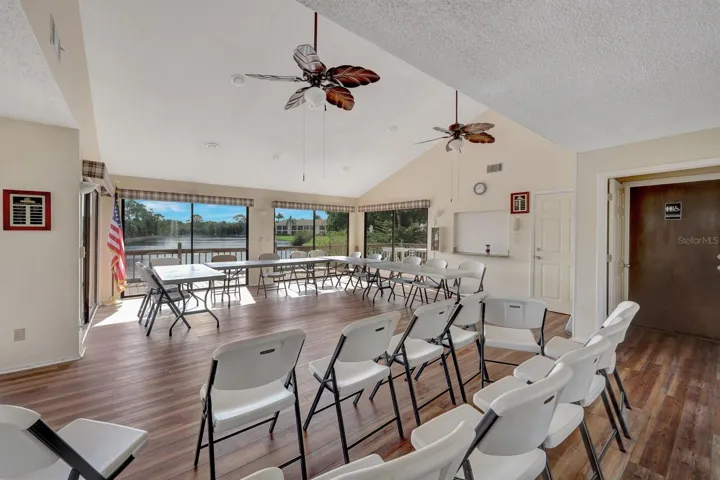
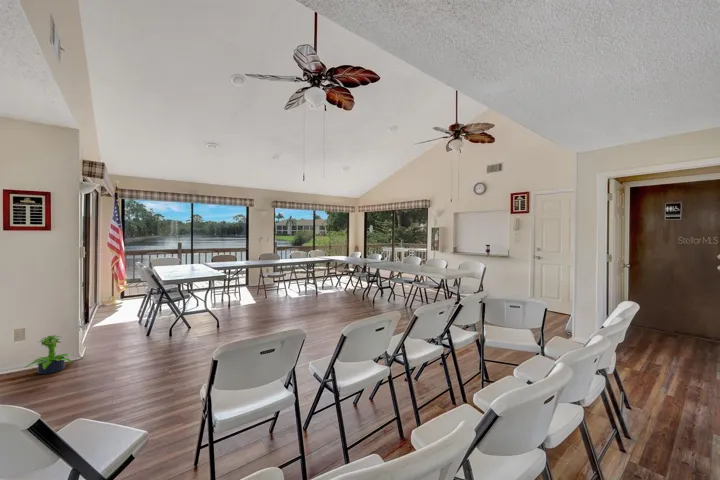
+ potted plant [25,334,73,375]
